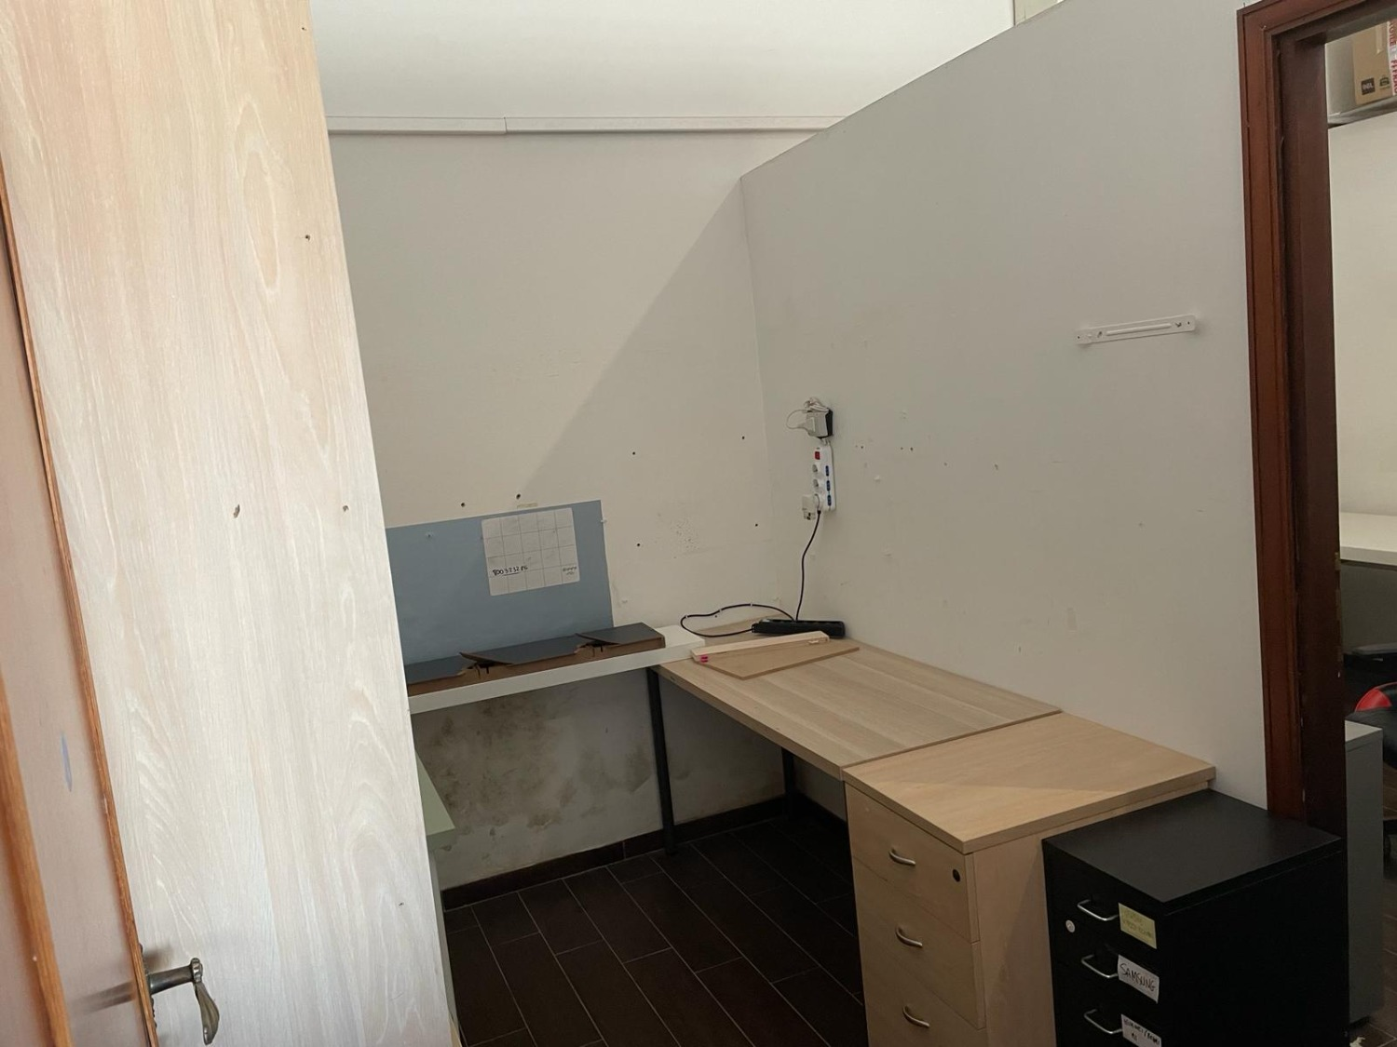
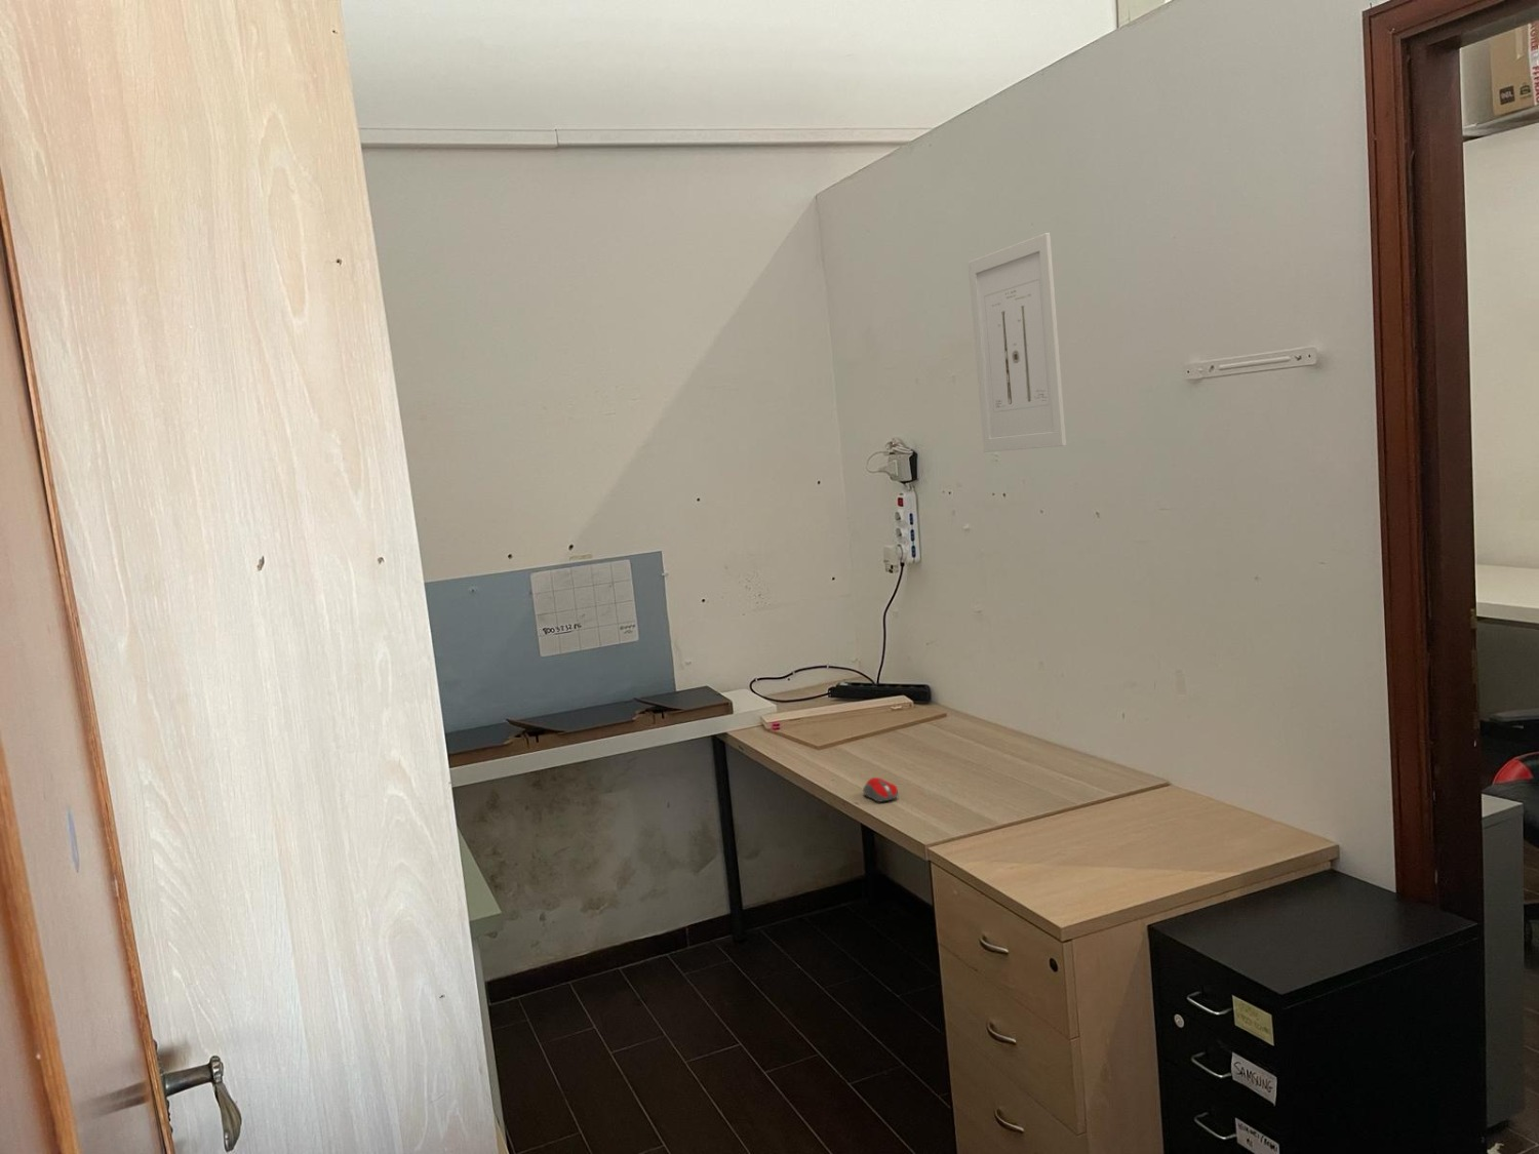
+ wall art [967,232,1068,453]
+ computer mouse [862,777,899,804]
